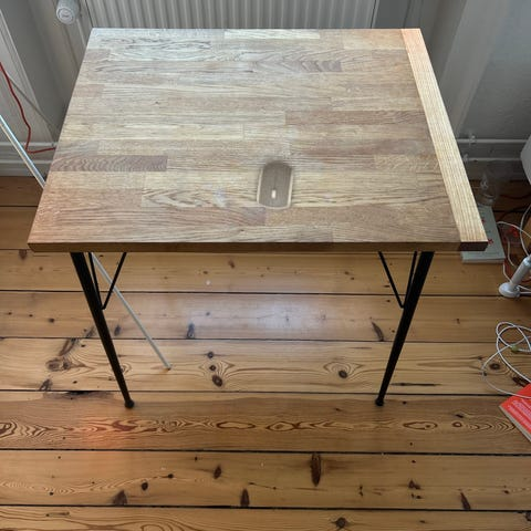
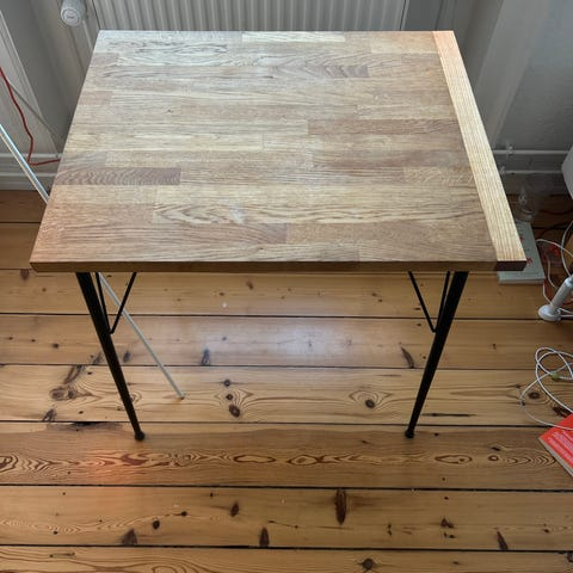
- computer mouse [256,160,295,210]
